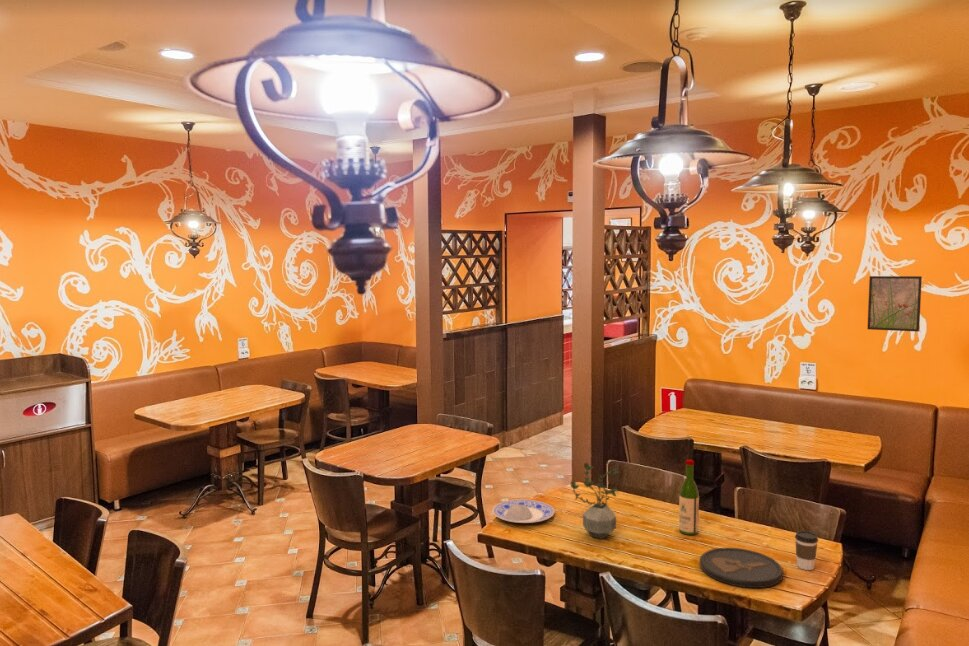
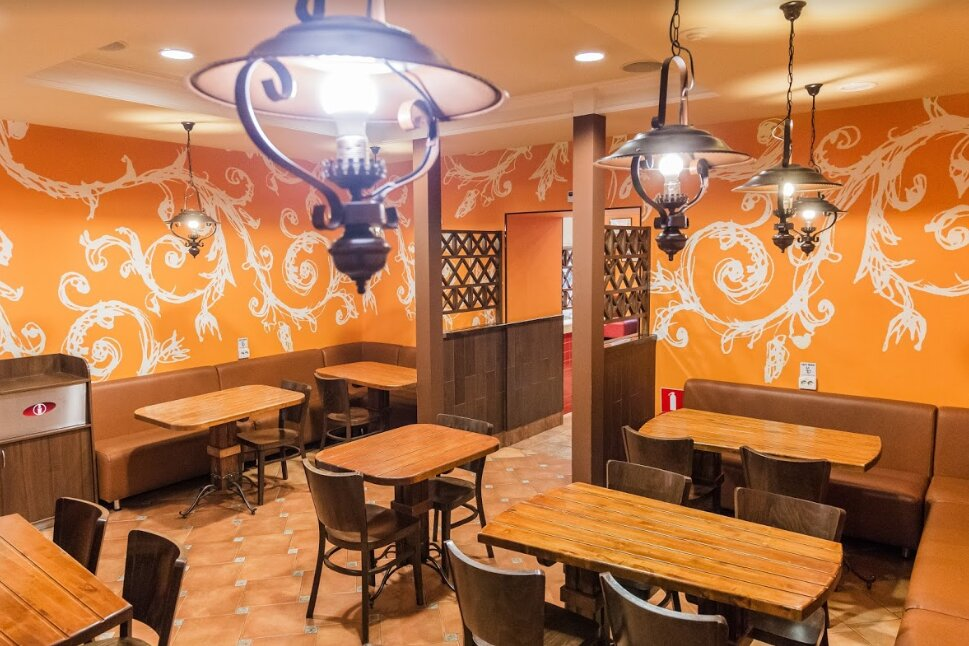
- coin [699,547,784,589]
- wine bottle [678,459,700,536]
- potted plant [570,461,620,540]
- coffee cup [794,530,819,571]
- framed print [866,275,923,333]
- plate [492,499,555,524]
